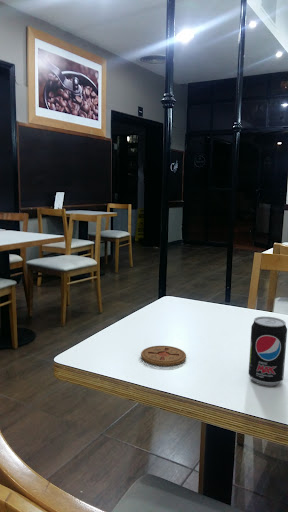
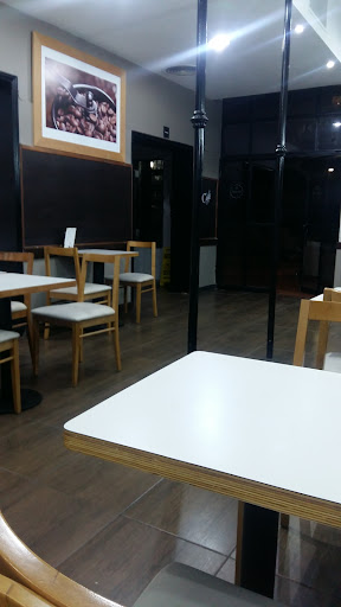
- coaster [140,345,187,367]
- beverage can [248,316,288,387]
